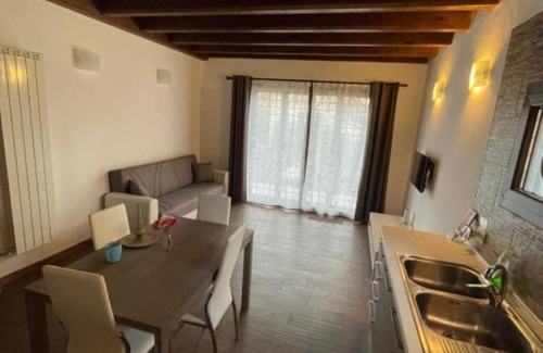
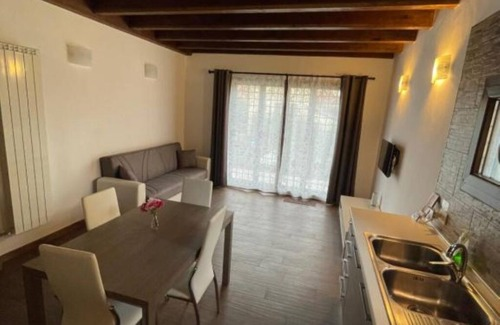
- mug [103,240,123,264]
- candle holder [118,202,160,249]
